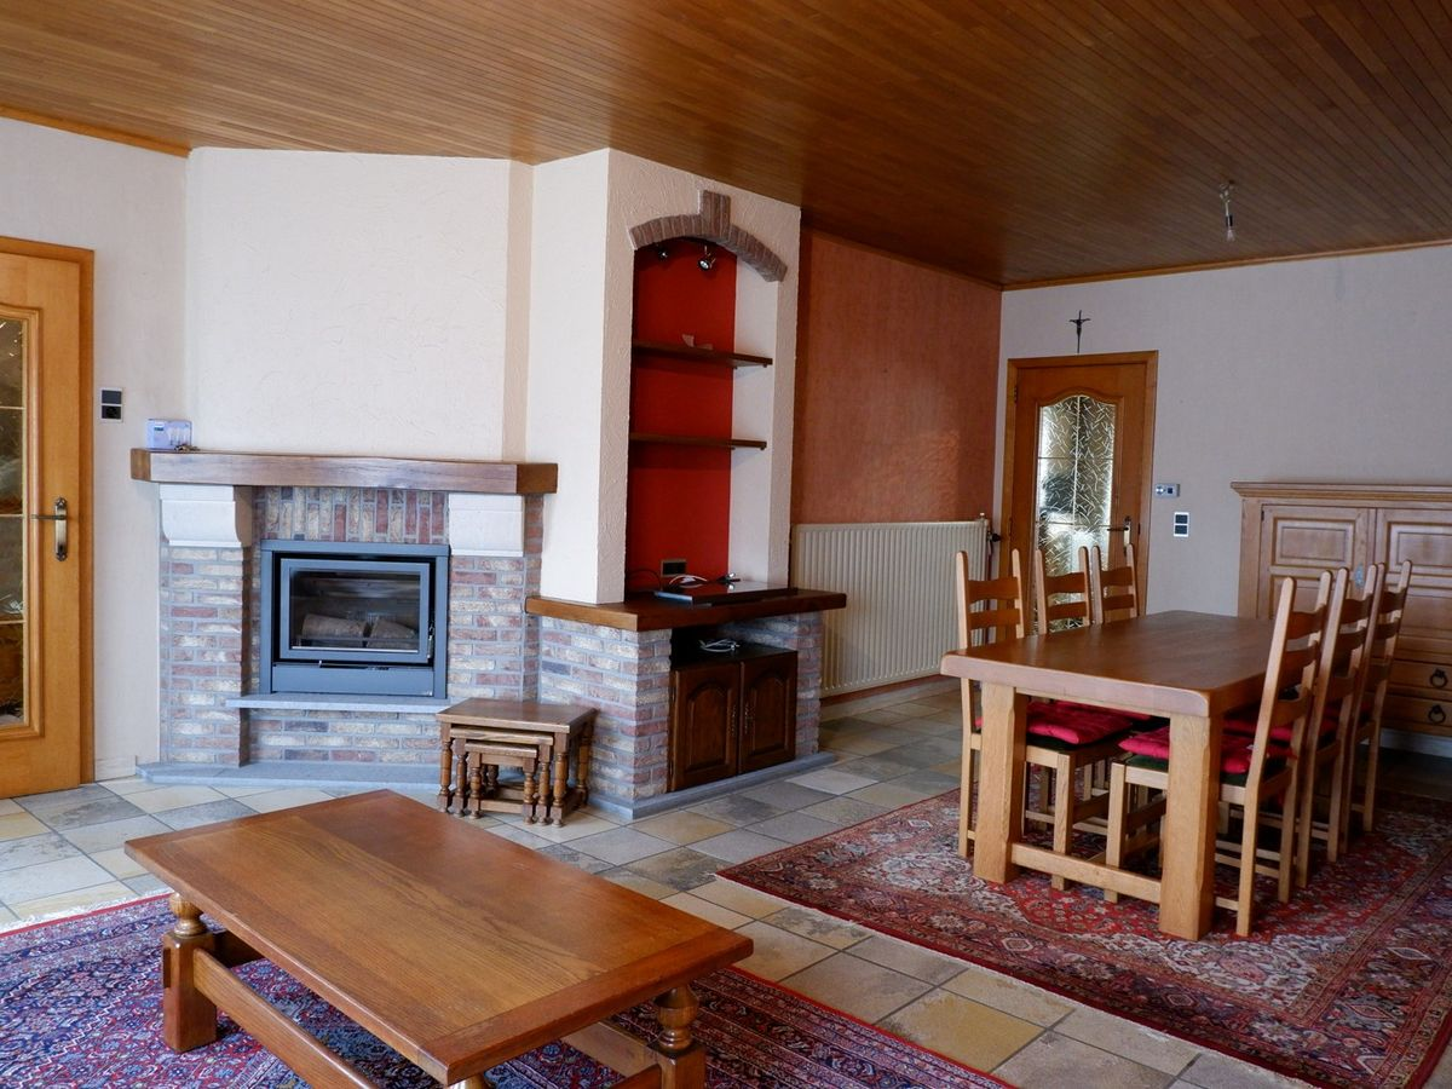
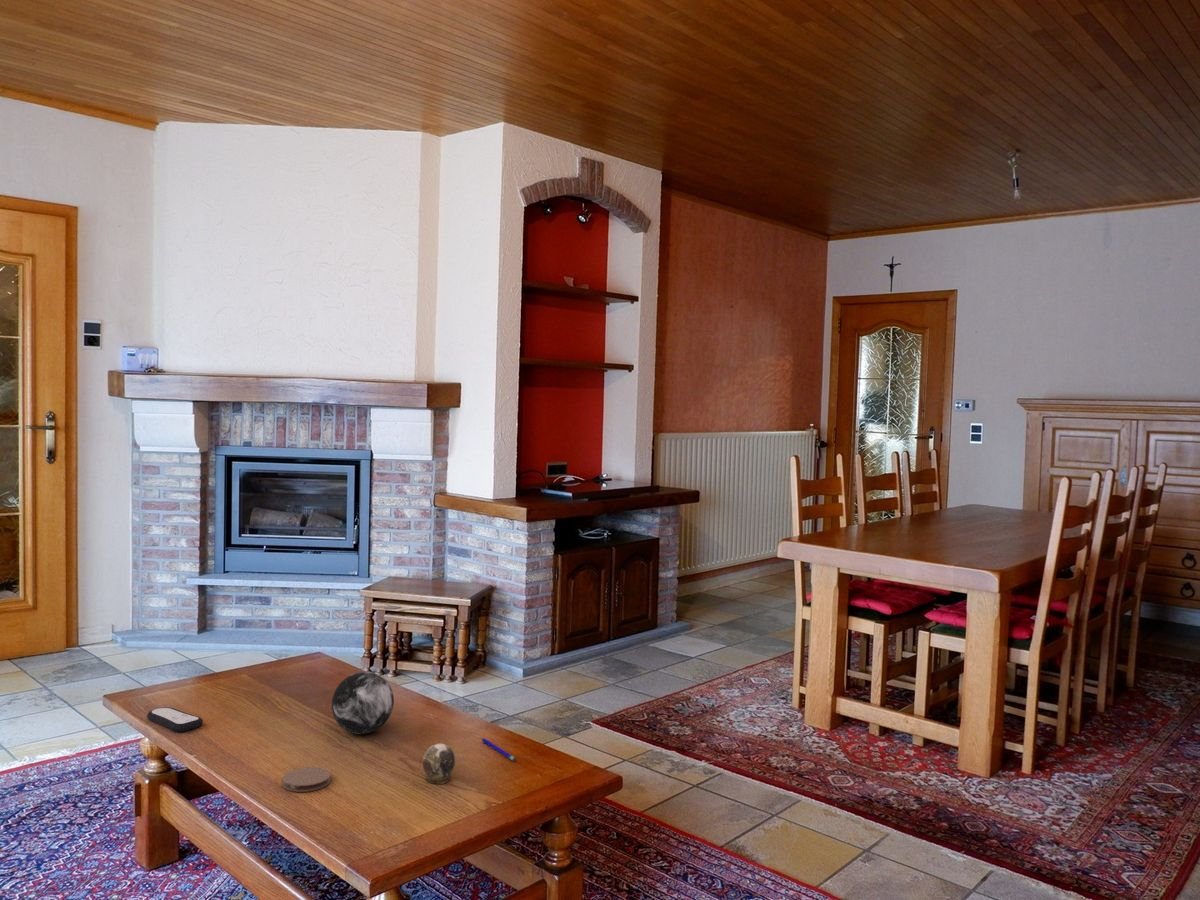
+ remote control [146,706,204,733]
+ pen [481,737,517,762]
+ decorative egg [422,743,456,785]
+ coaster [281,766,331,793]
+ decorative orb [331,671,395,735]
